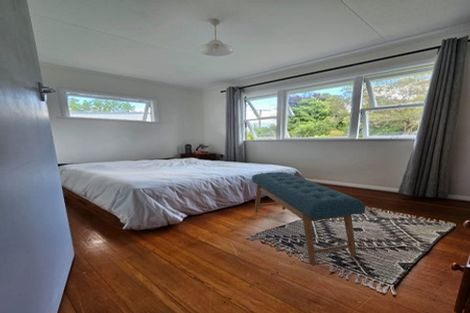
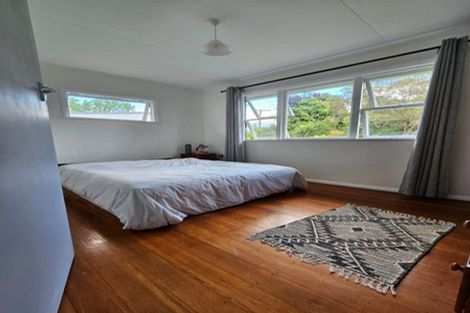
- bench [251,171,366,265]
